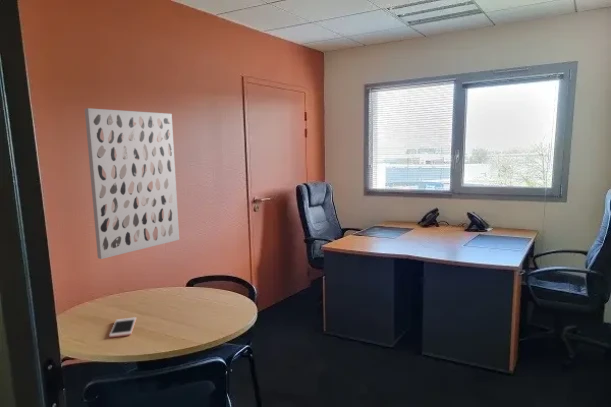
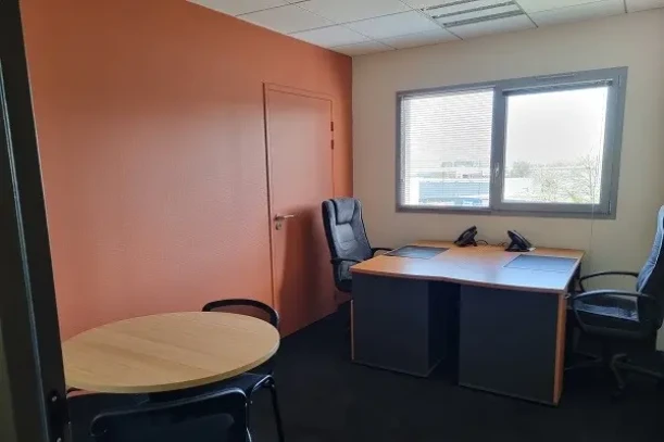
- cell phone [108,316,137,339]
- wall art [84,107,180,260]
